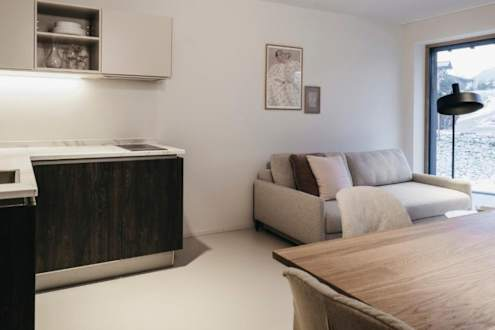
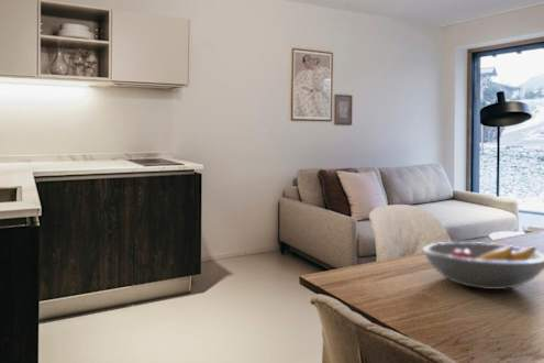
+ fruit bowl [421,241,544,290]
